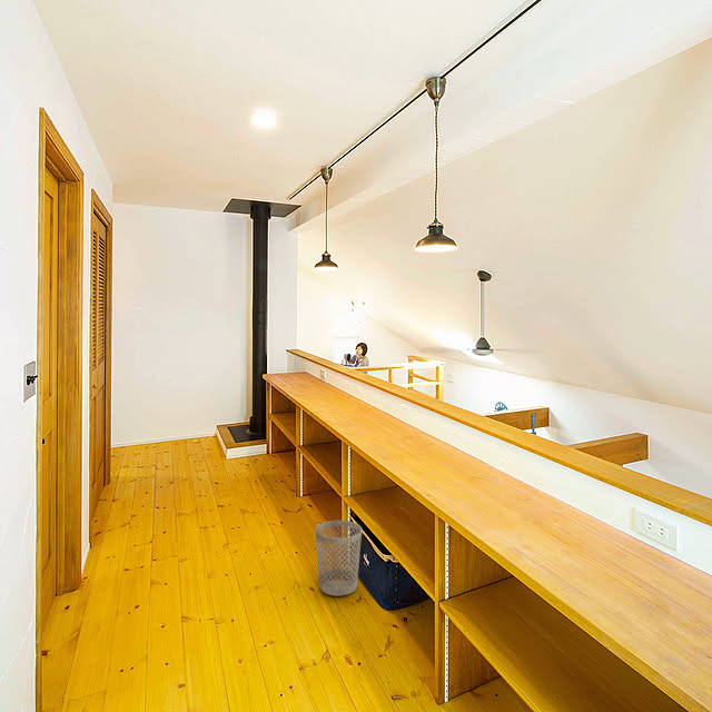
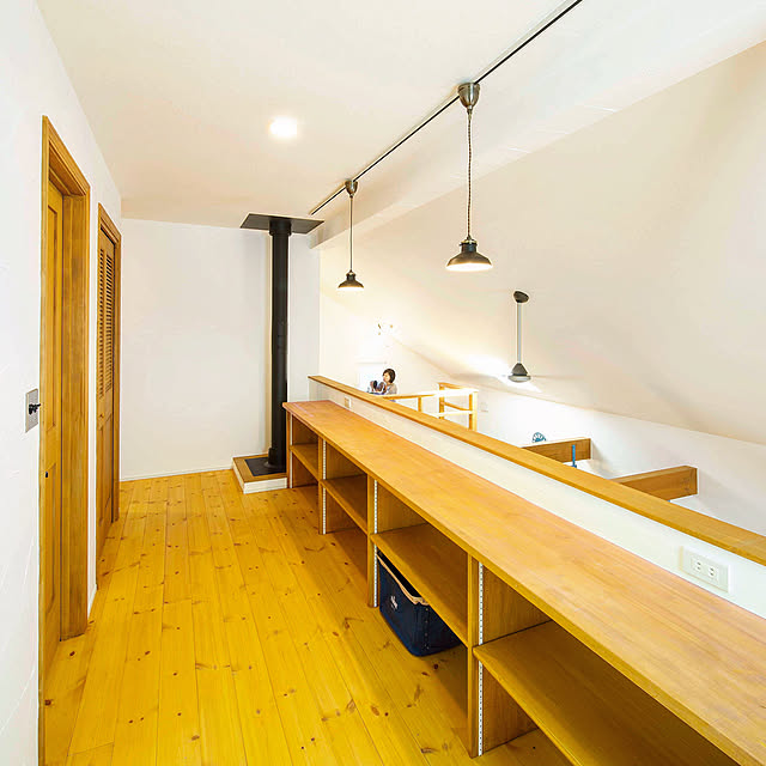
- wastebasket [315,520,363,596]
